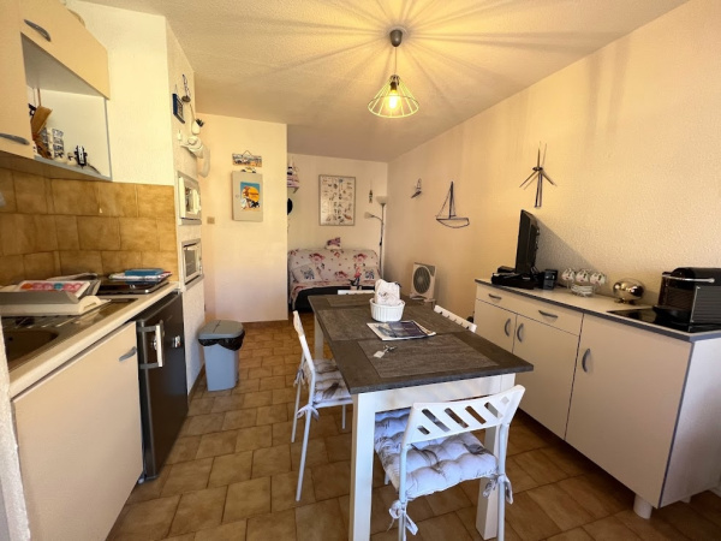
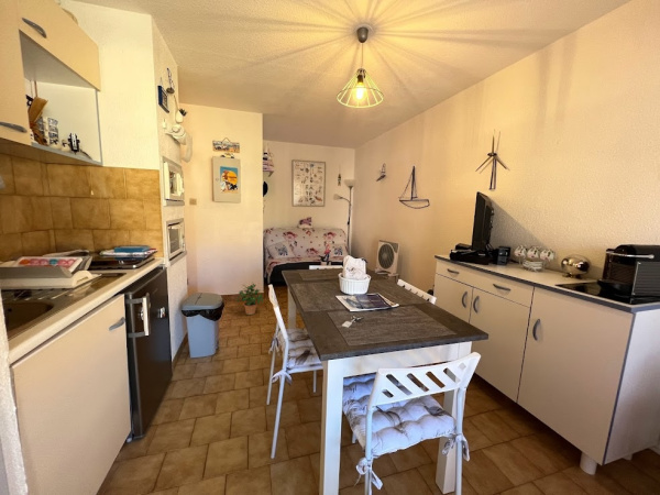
+ potted plant [234,283,264,316]
